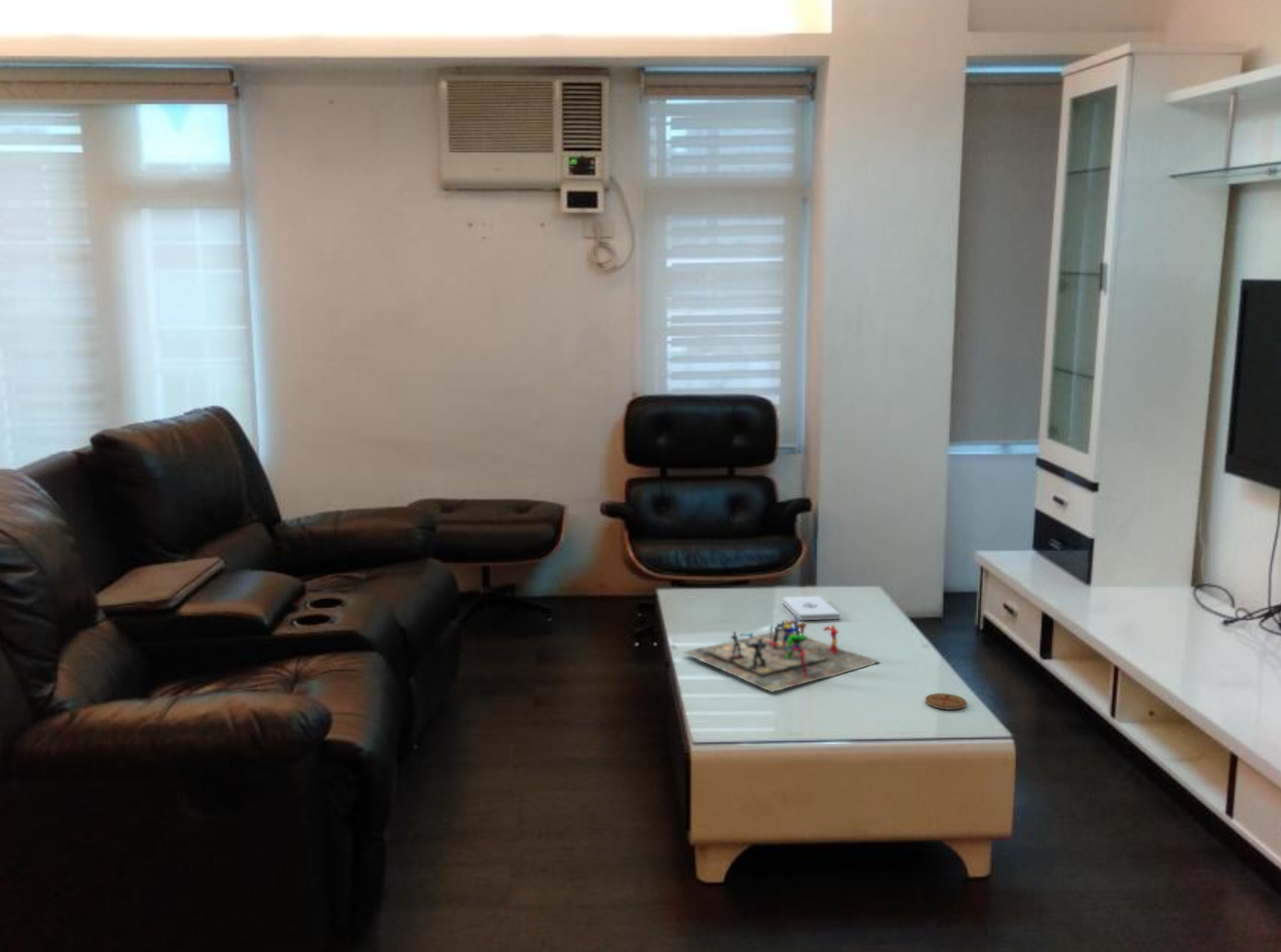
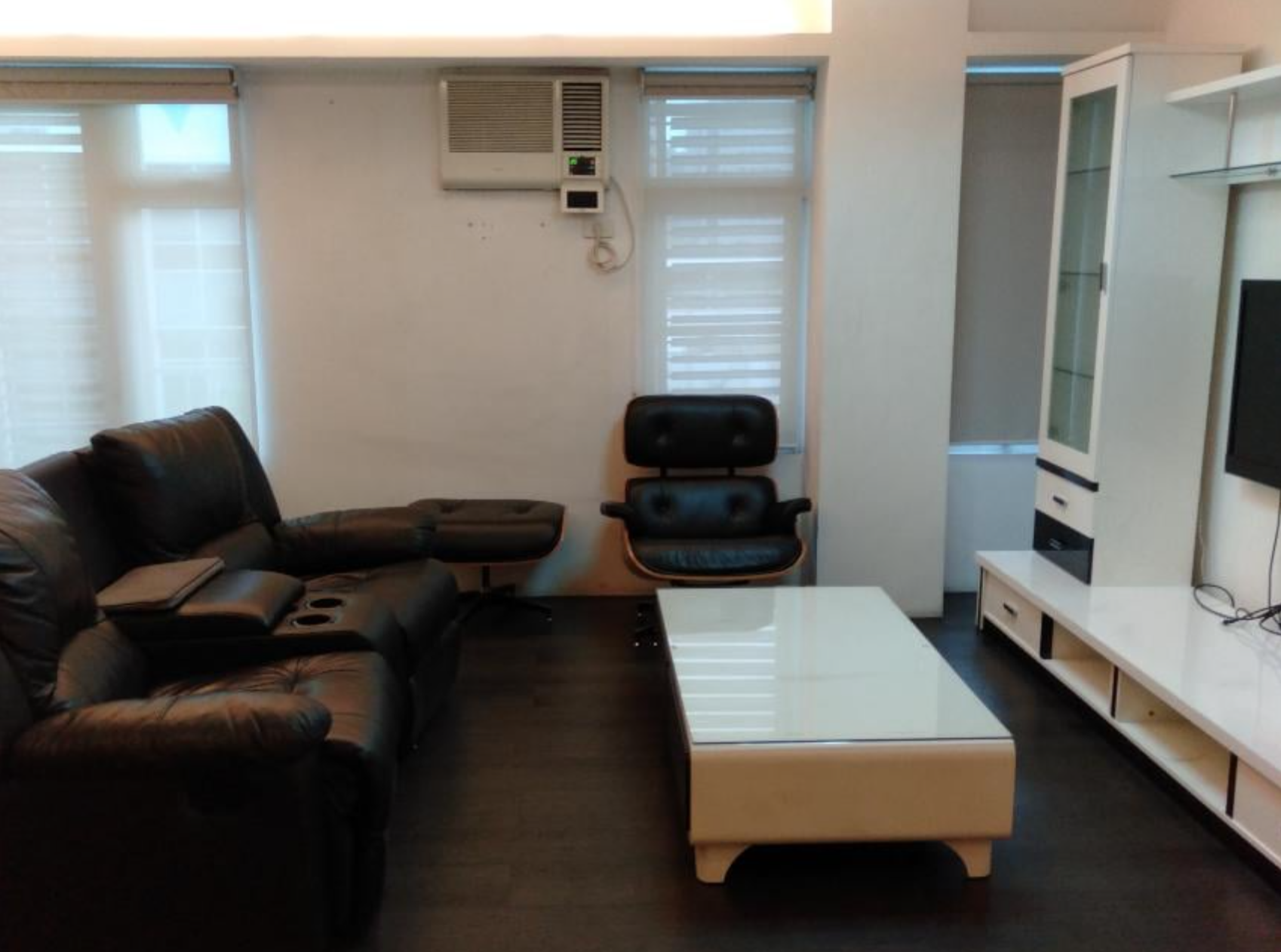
- notepad [782,595,840,621]
- coaster [924,693,967,711]
- board game [682,615,880,693]
